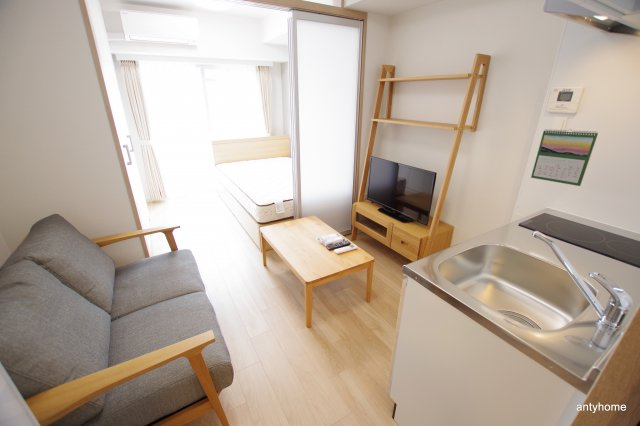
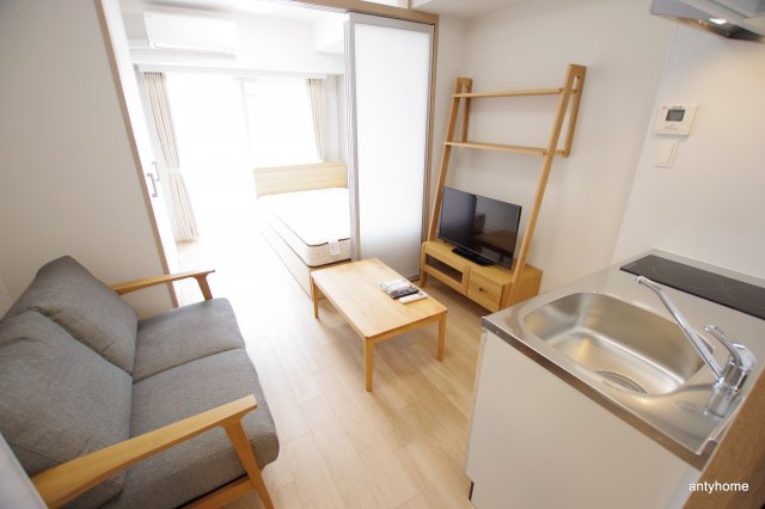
- calendar [530,128,599,187]
